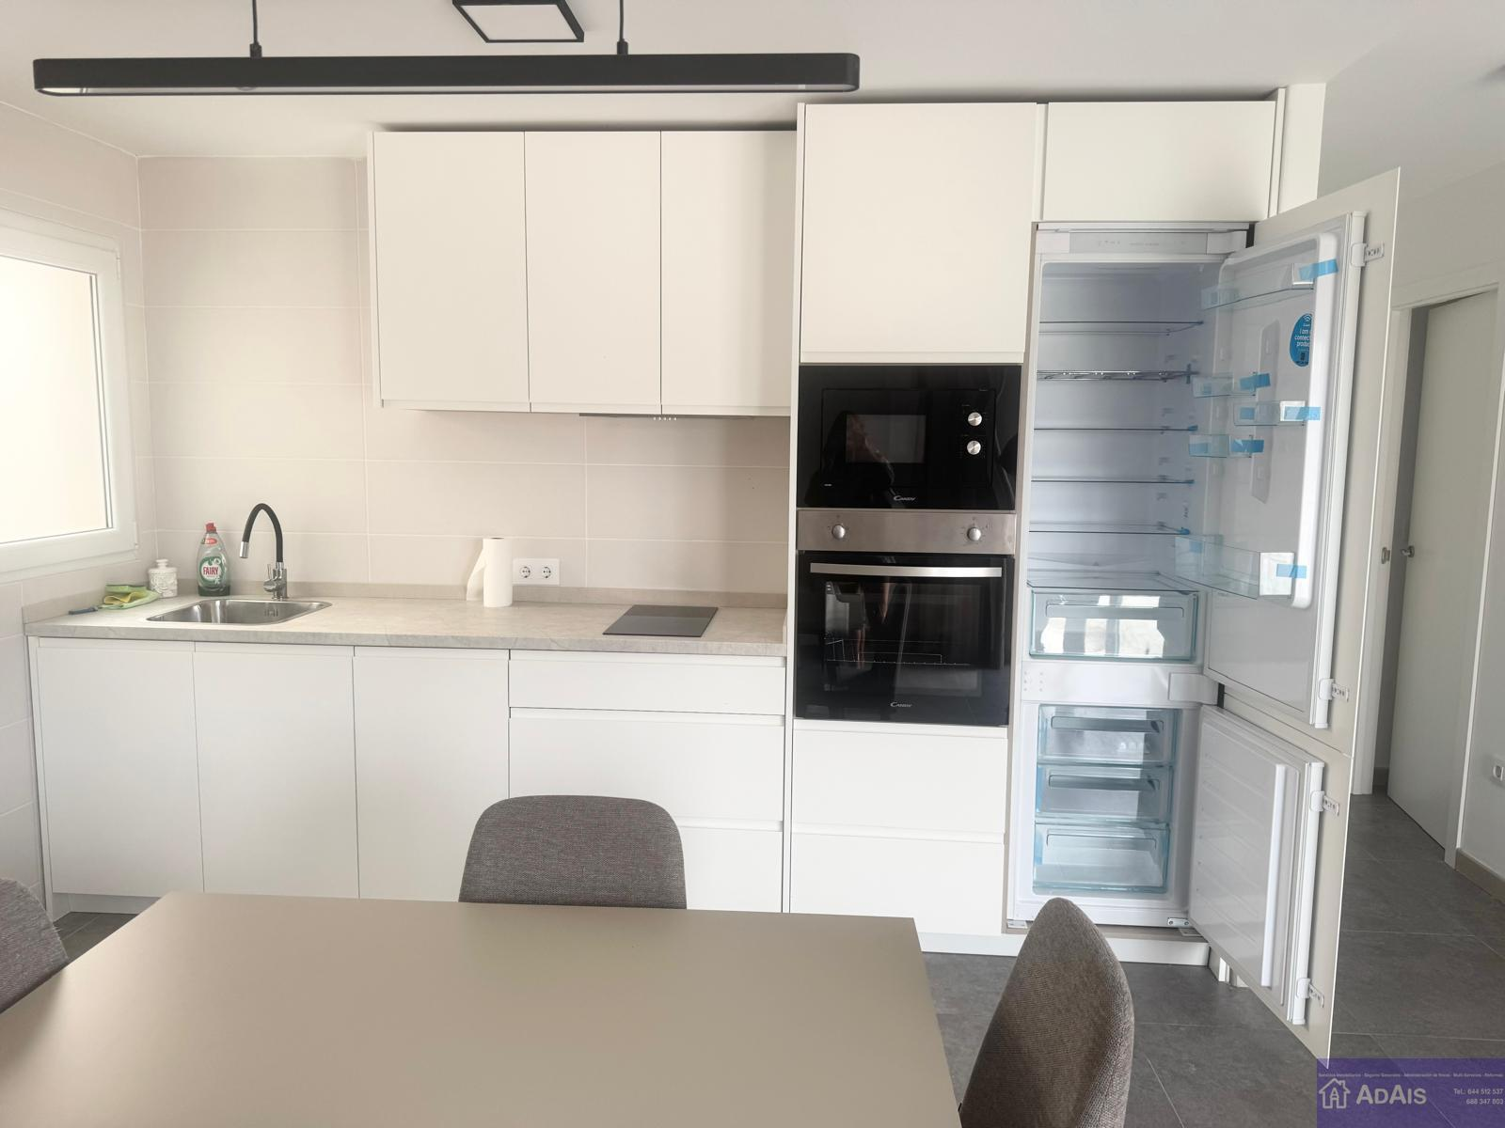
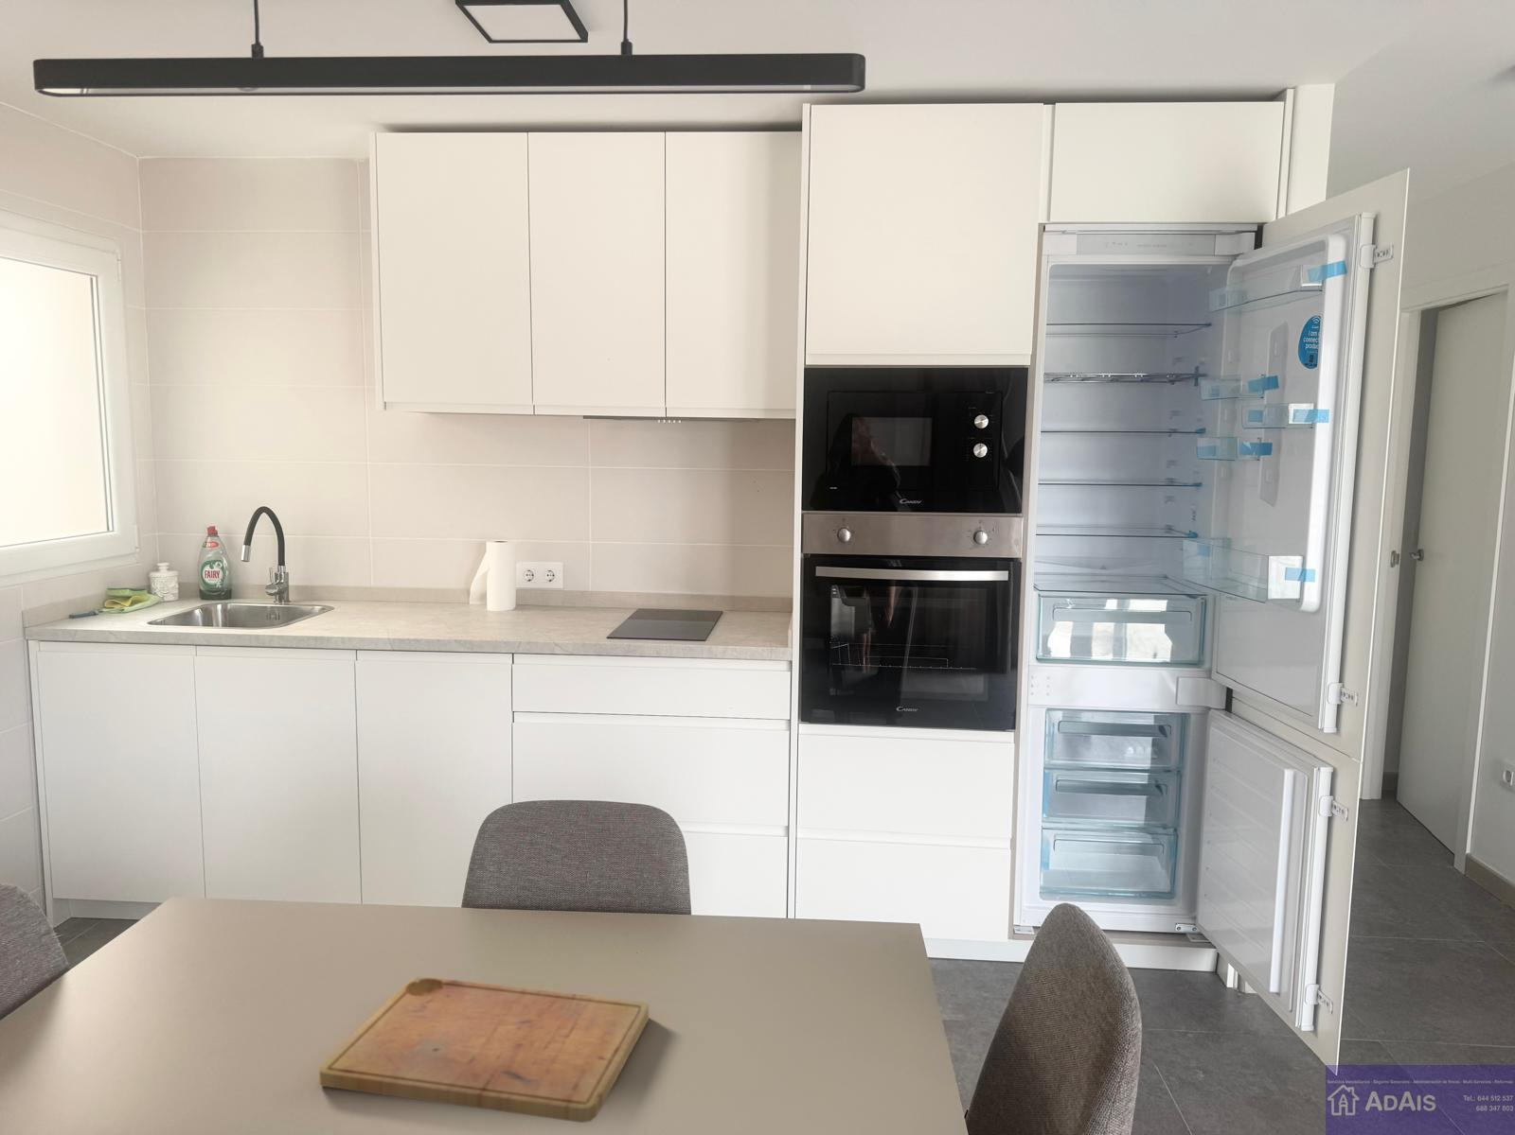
+ cutting board [319,975,650,1123]
